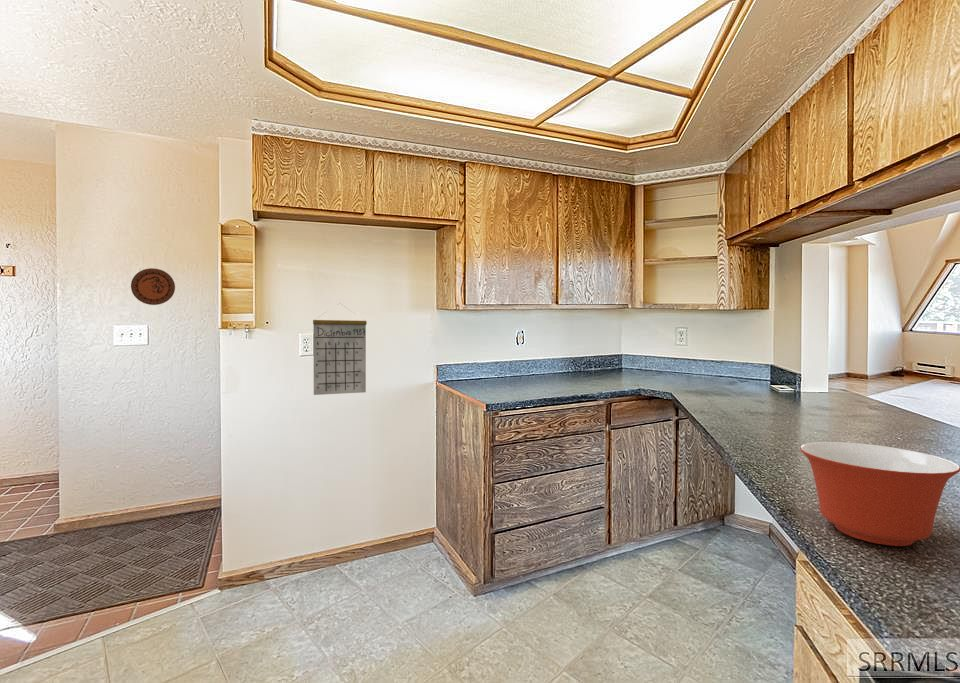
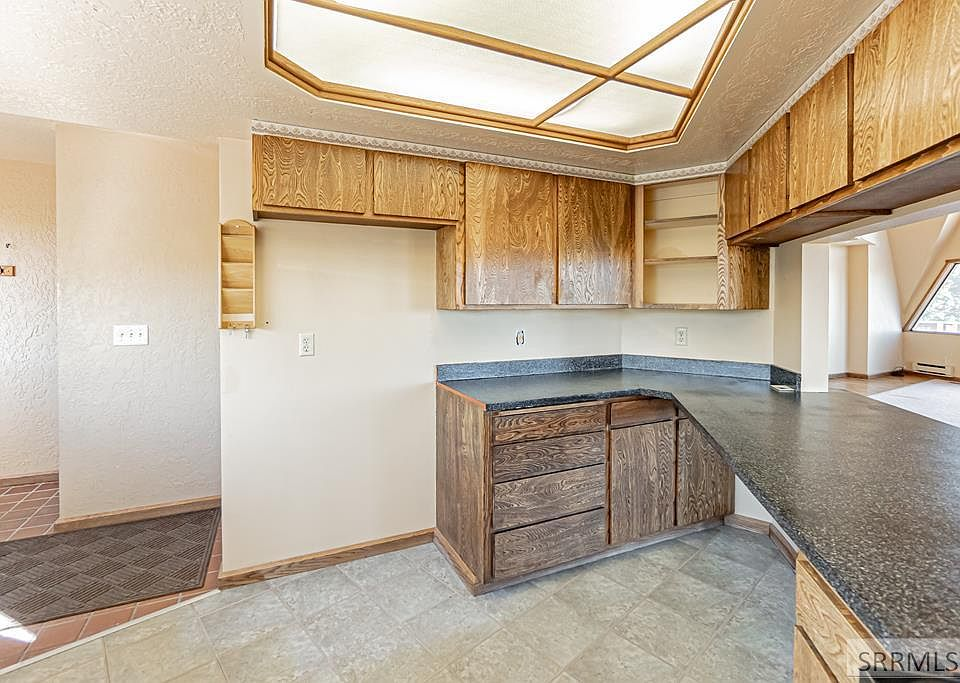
- calendar [312,302,368,396]
- decorative plate [130,267,176,306]
- mixing bowl [799,441,960,547]
